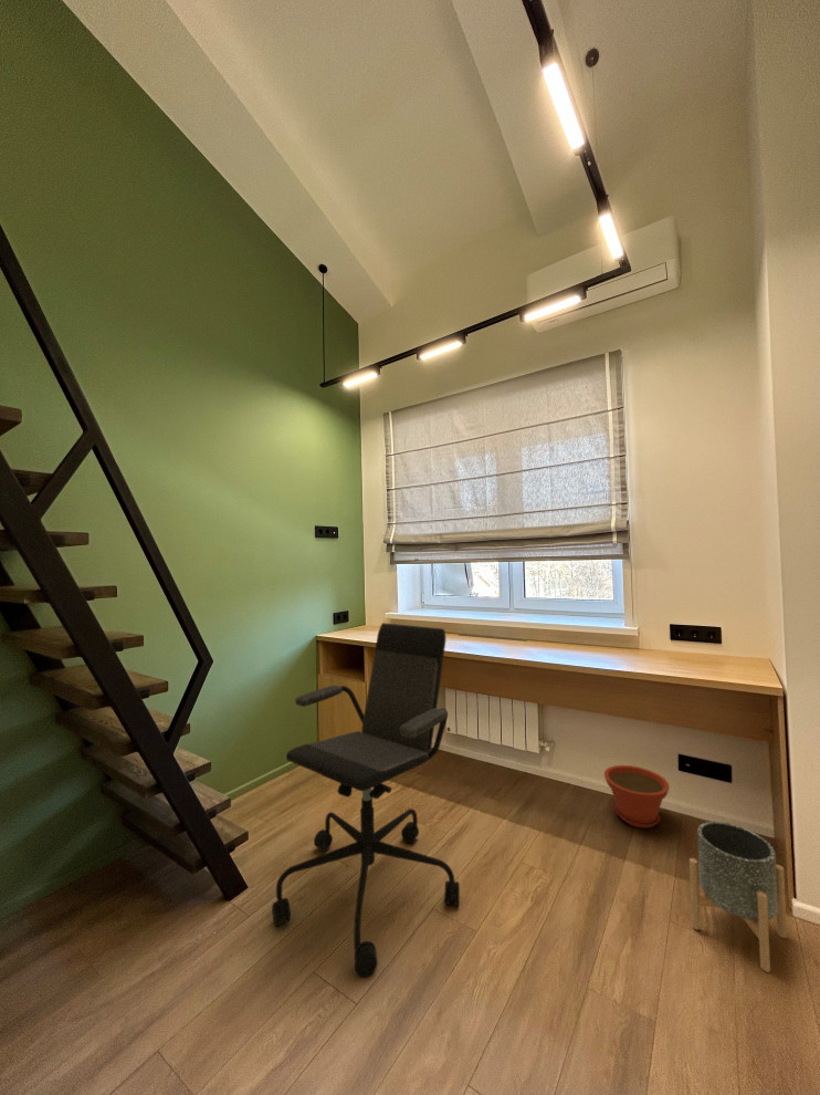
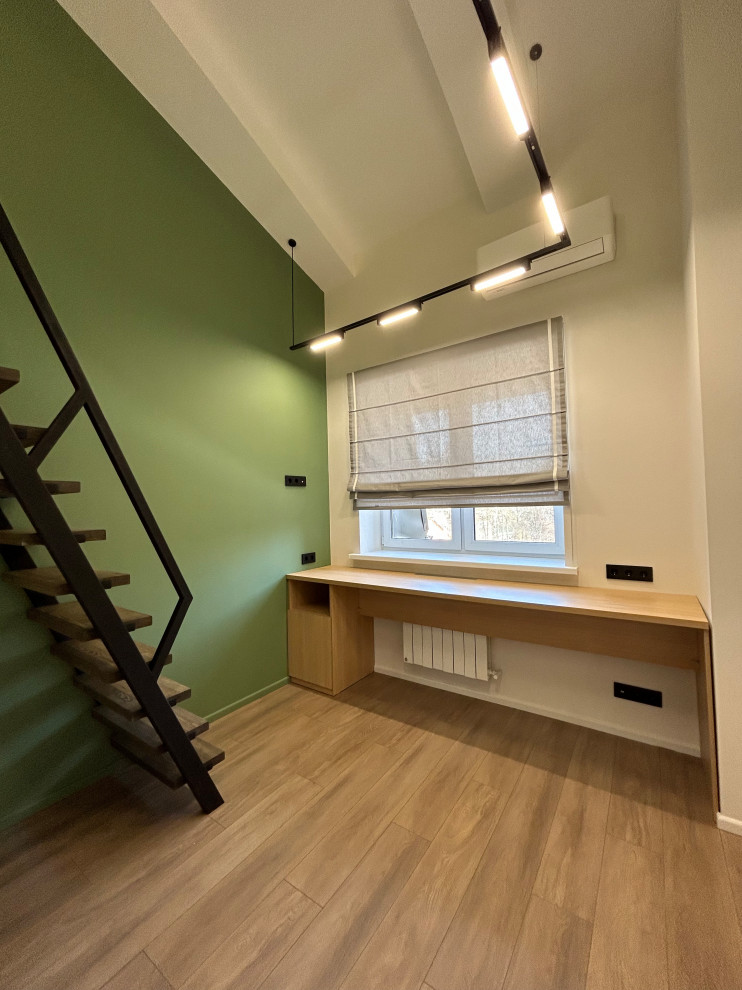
- plant pot [603,764,671,830]
- planter [688,821,788,973]
- office chair [271,622,461,978]
